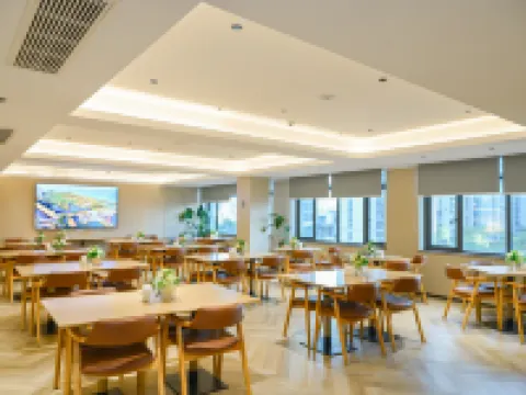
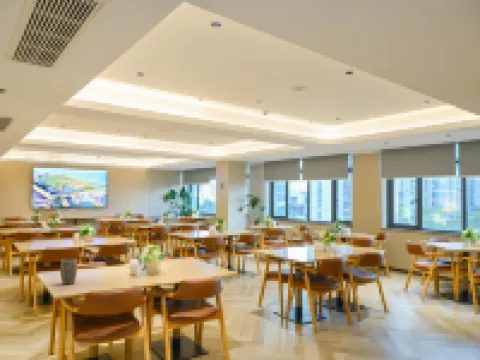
+ plant pot [59,258,78,285]
